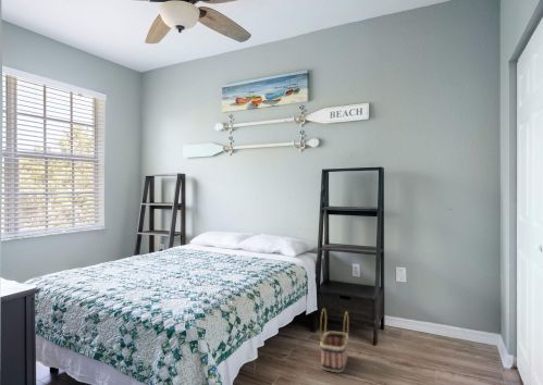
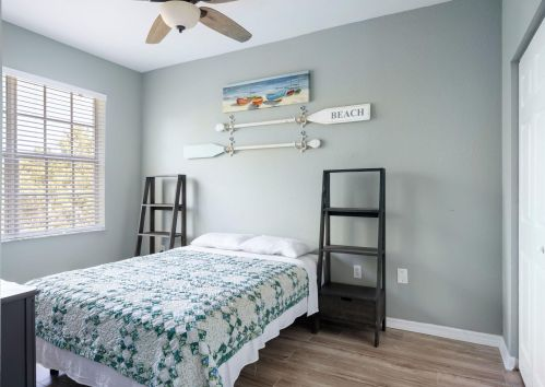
- basket [319,308,349,373]
